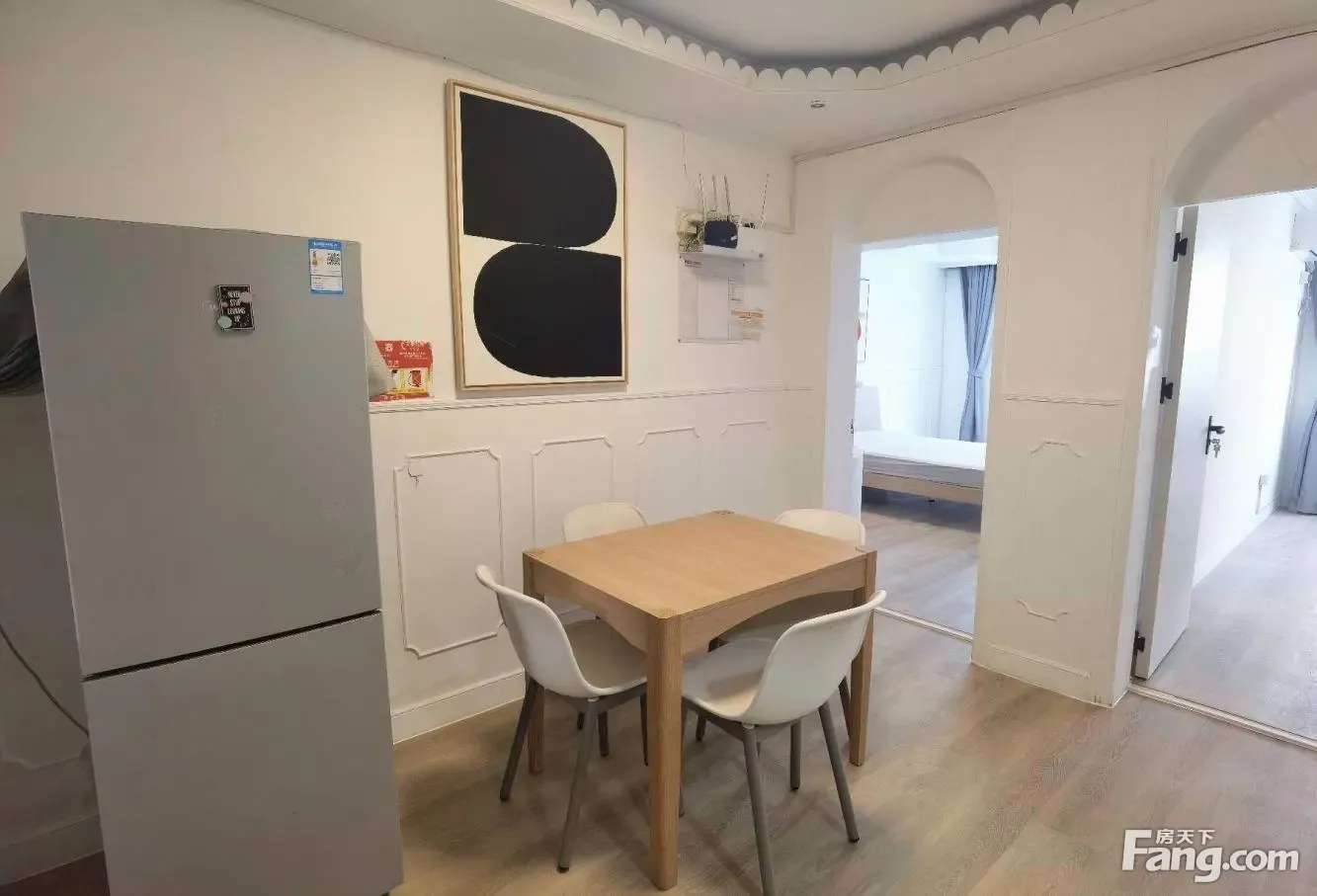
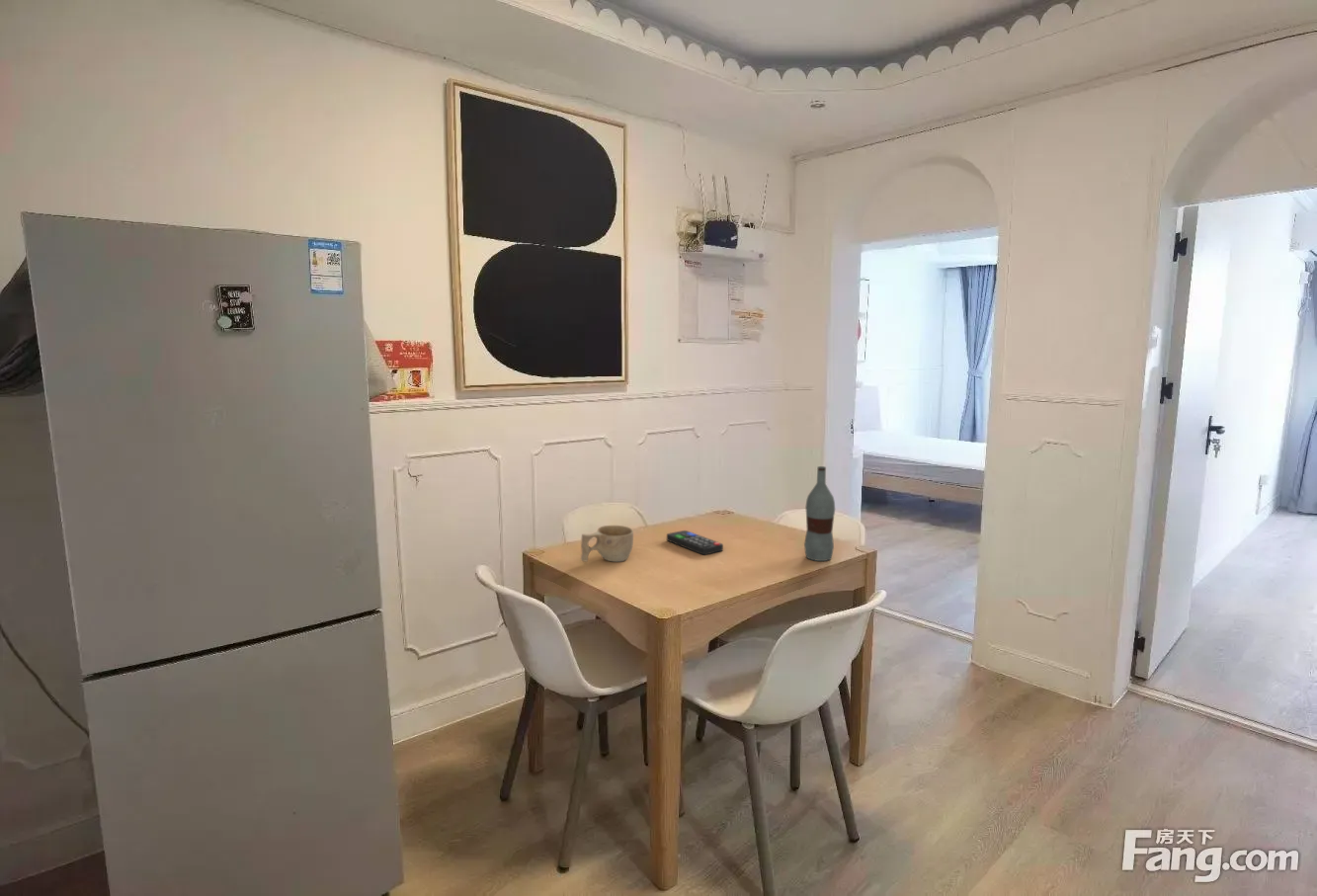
+ remote control [666,529,724,556]
+ cup [580,525,634,563]
+ bottle [803,465,836,562]
